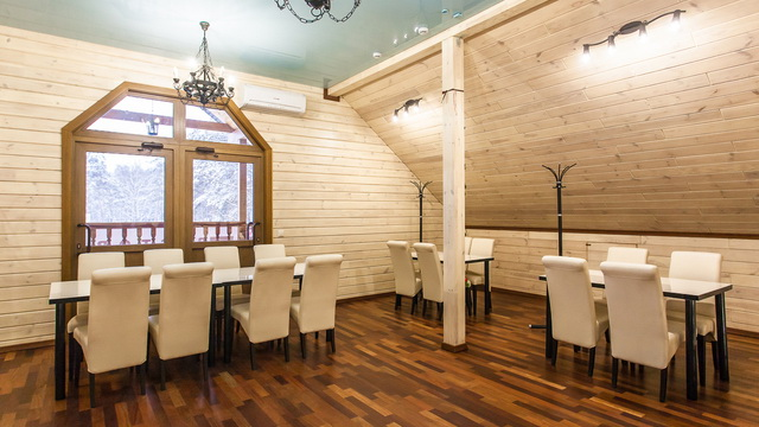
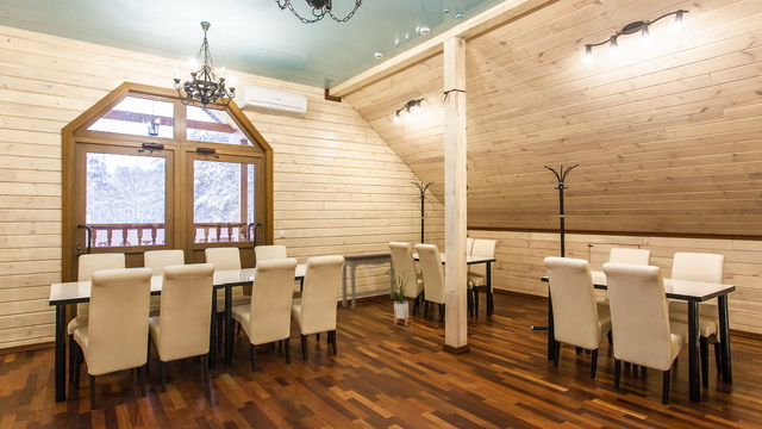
+ console table [341,253,398,310]
+ house plant [386,271,418,327]
